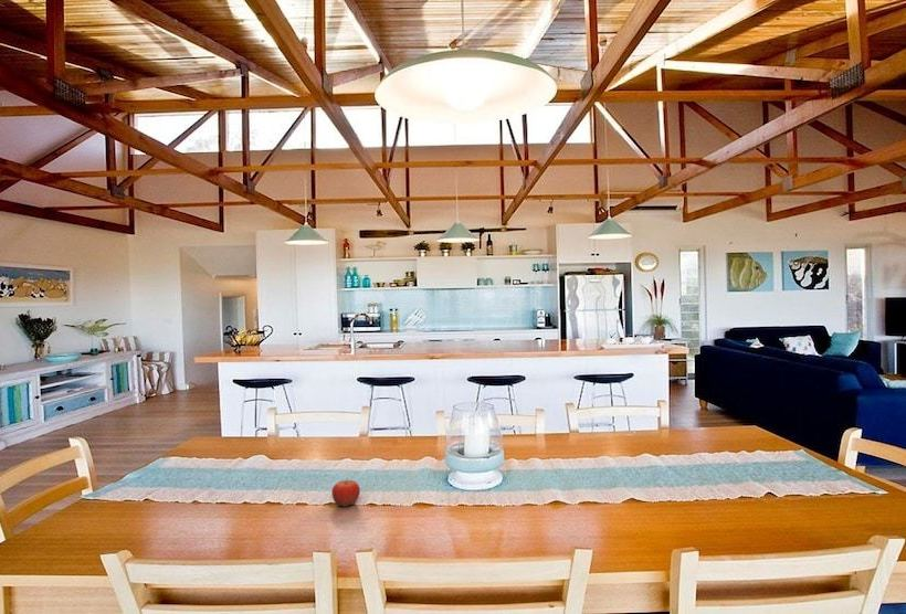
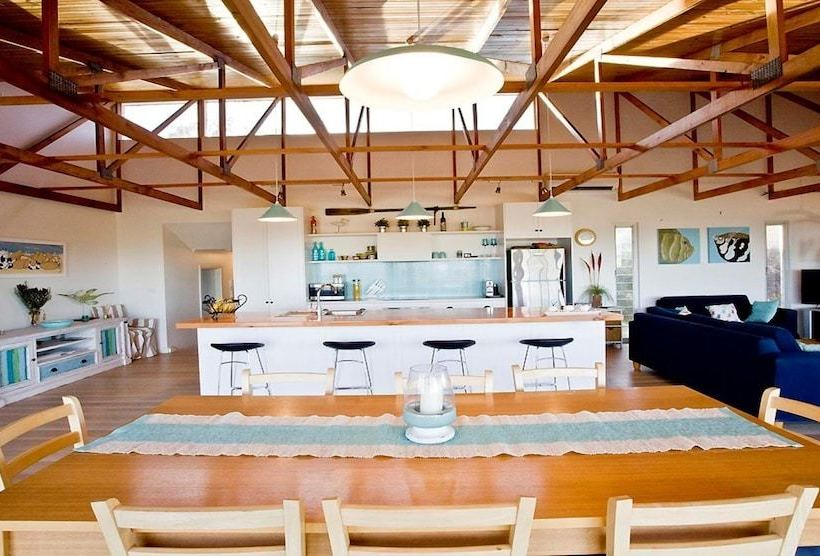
- fruit [330,477,361,508]
